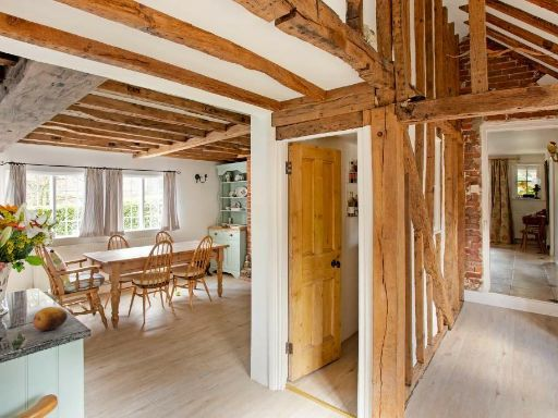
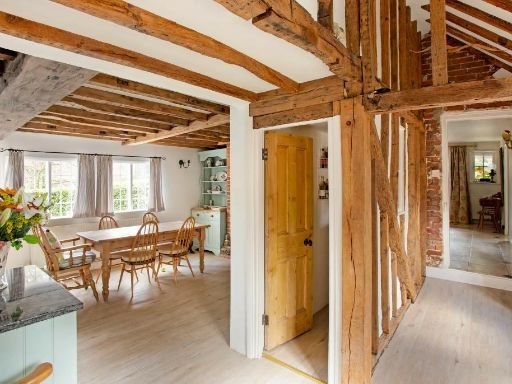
- fruit [32,306,69,331]
